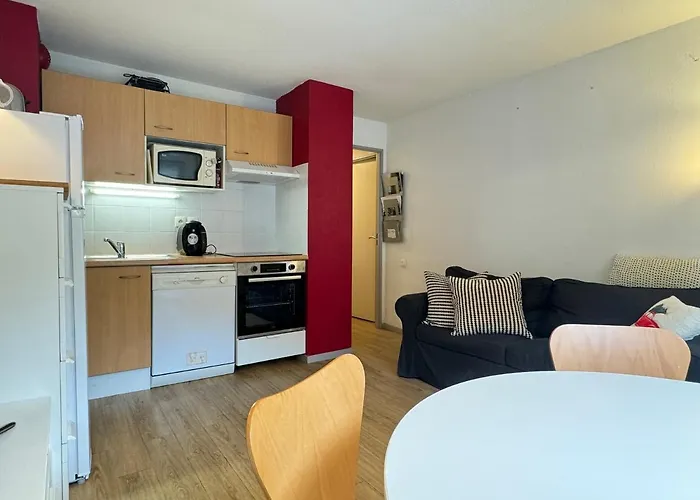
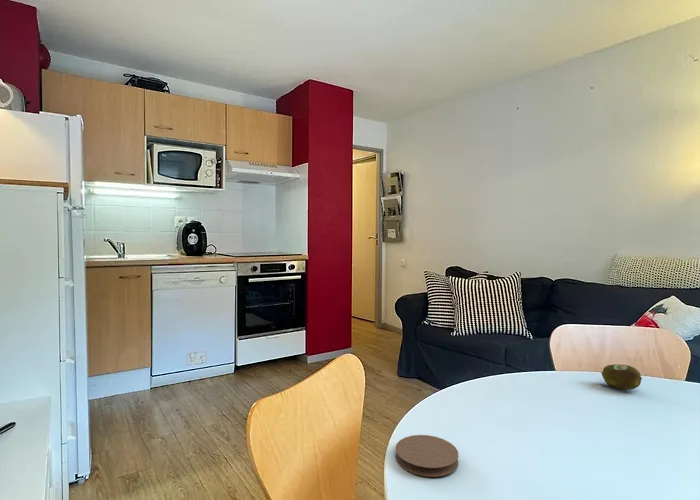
+ coaster [394,434,459,478]
+ fruit [600,363,643,391]
